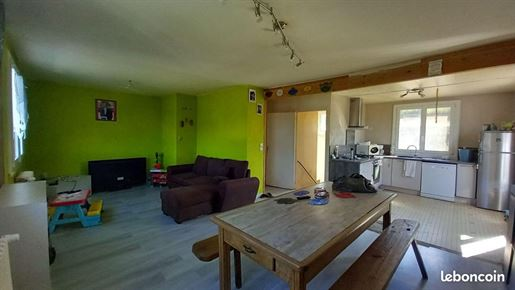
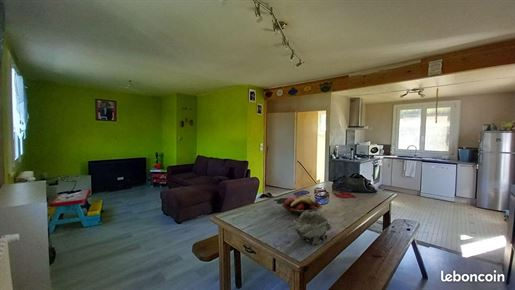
+ bowl [292,210,333,246]
+ fruit basket [281,194,324,216]
